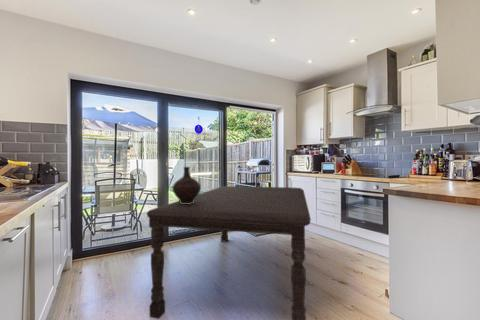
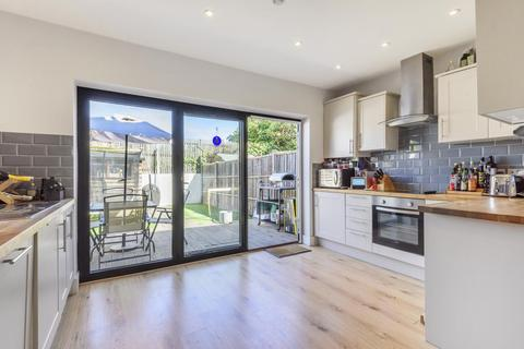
- ceramic jug [171,166,202,204]
- dining table [146,185,312,320]
